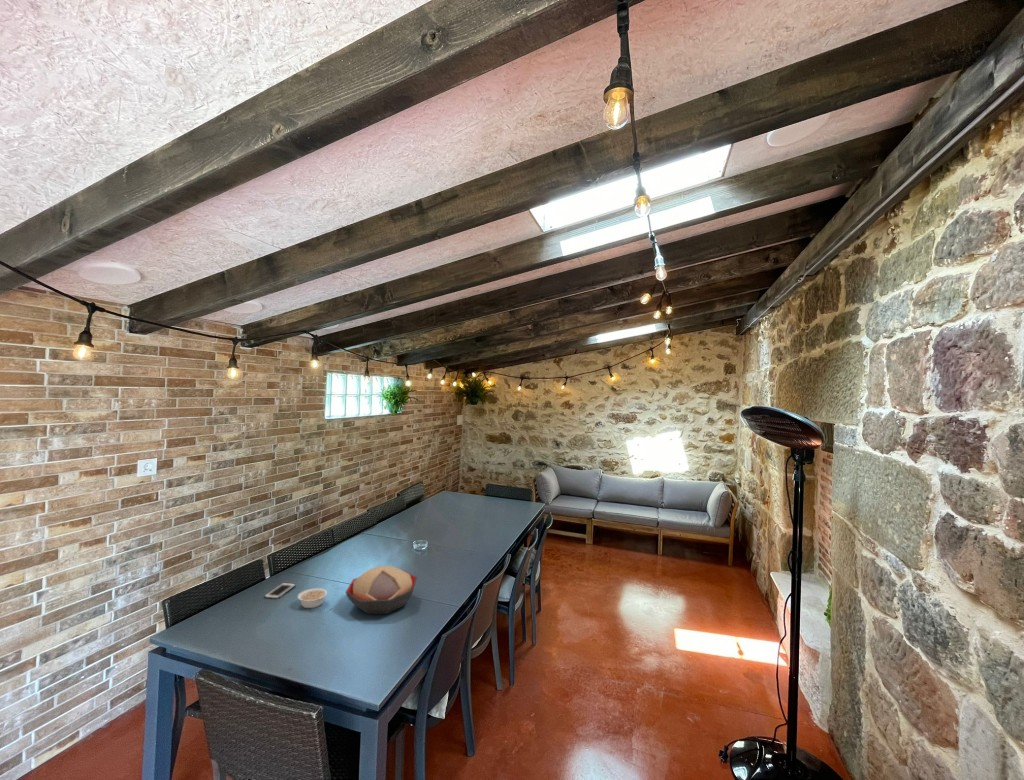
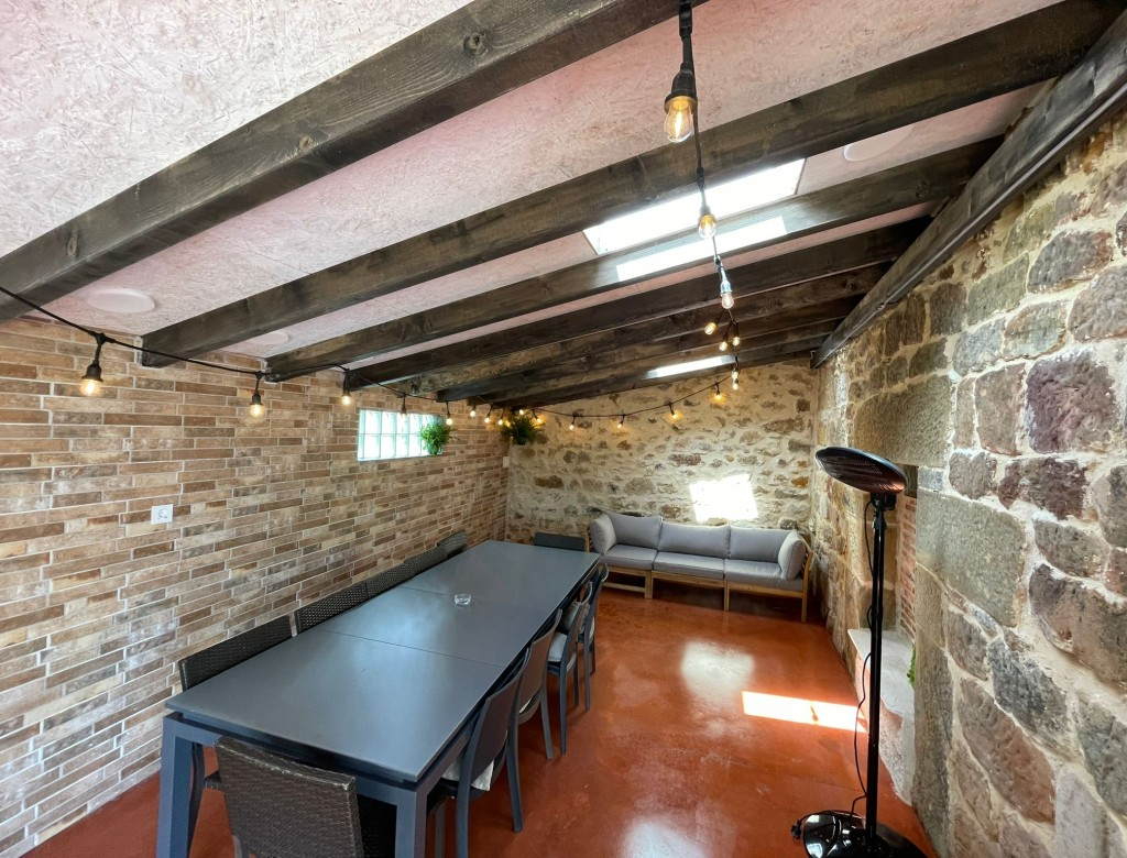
- legume [297,587,328,609]
- decorative bowl [345,565,418,615]
- cell phone [264,582,297,600]
